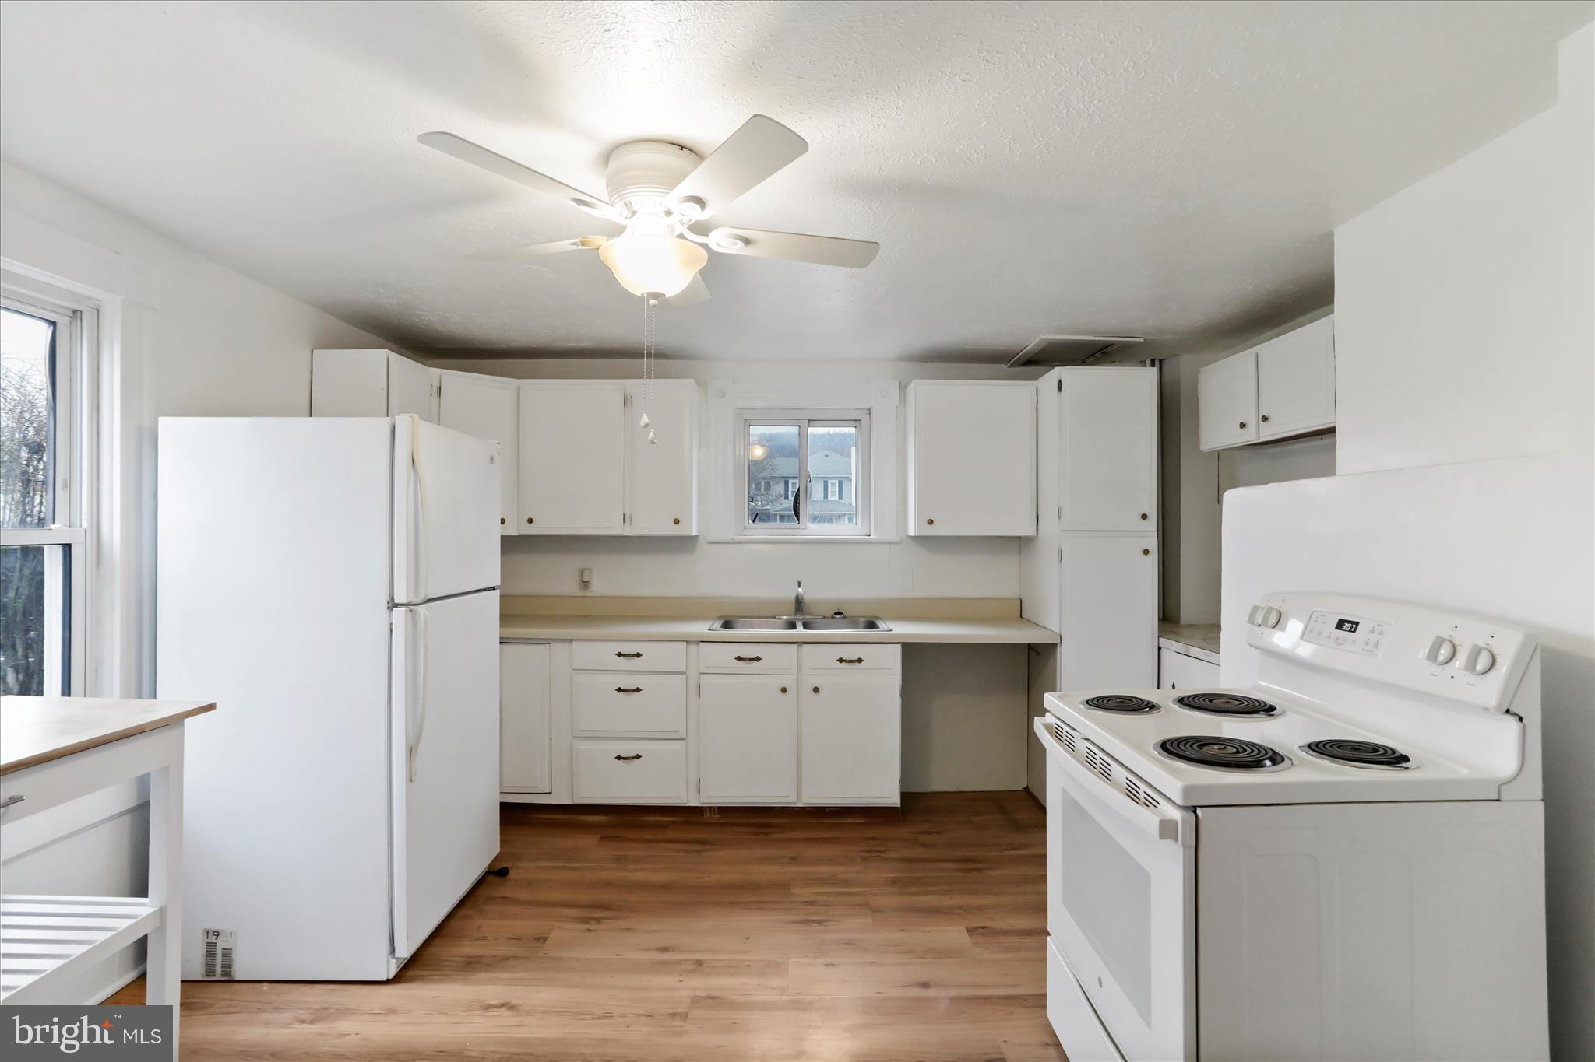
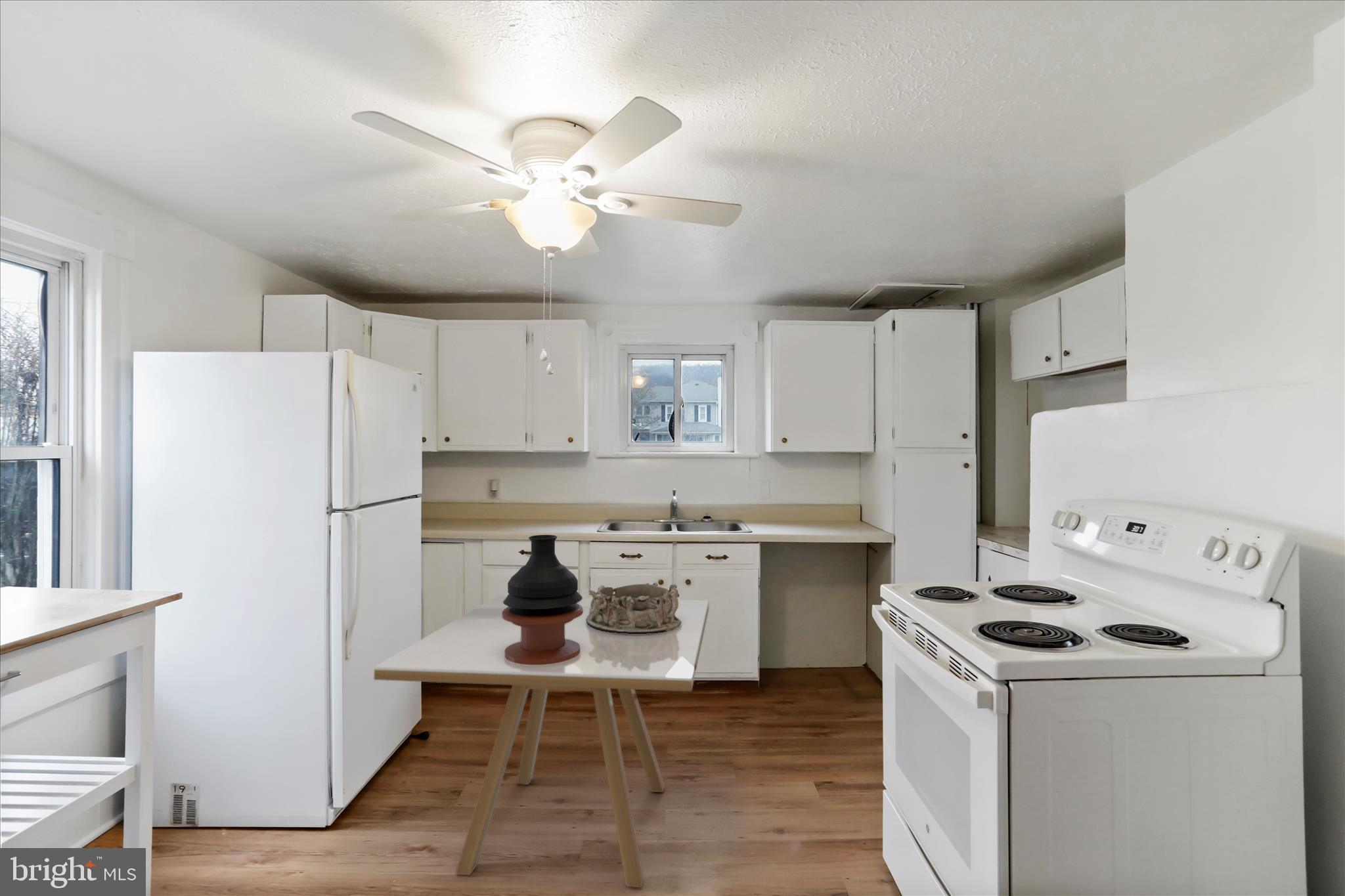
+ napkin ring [586,582,682,634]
+ vase [502,534,583,665]
+ dining table [373,595,709,888]
